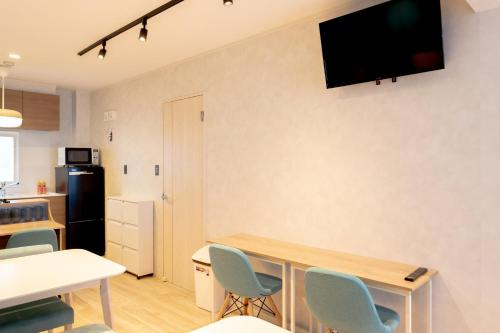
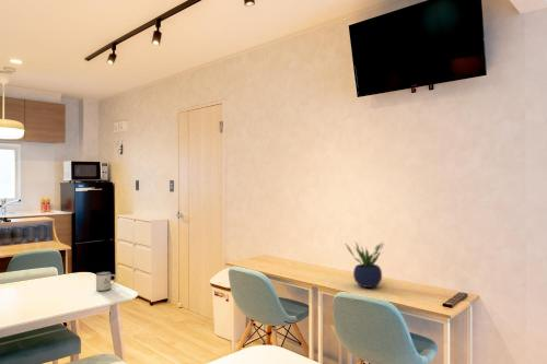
+ mug [95,271,117,292]
+ potted plant [345,242,385,289]
